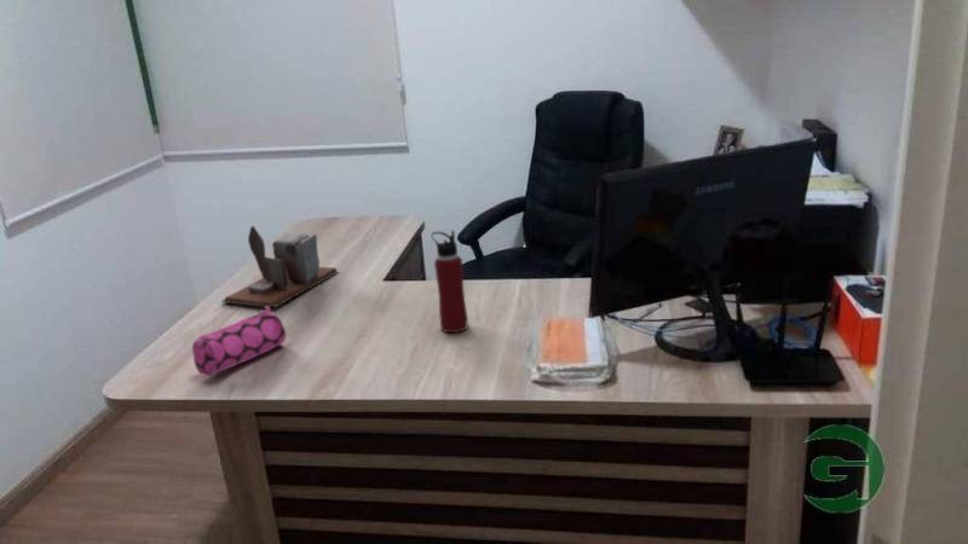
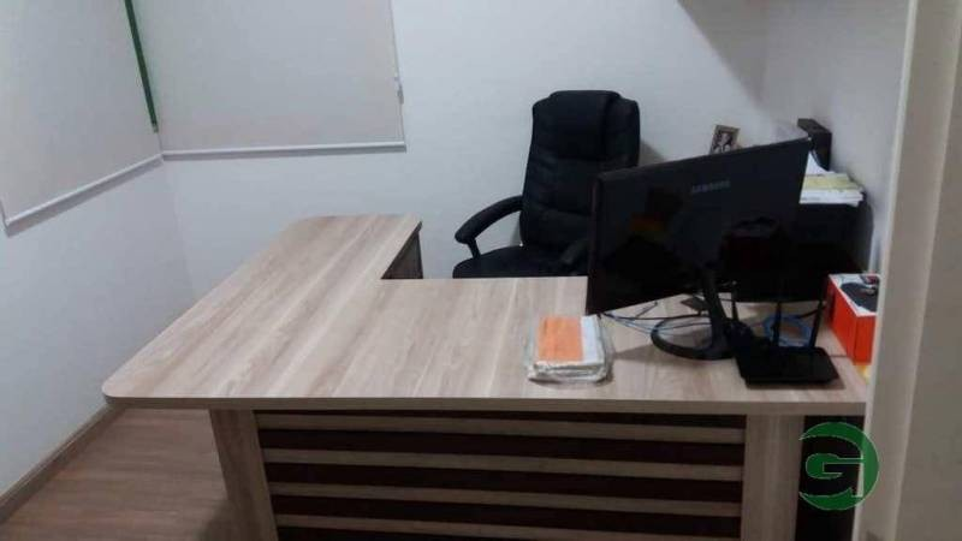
- water bottle [430,230,468,334]
- desk organizer [220,225,340,308]
- pencil case [191,307,287,377]
